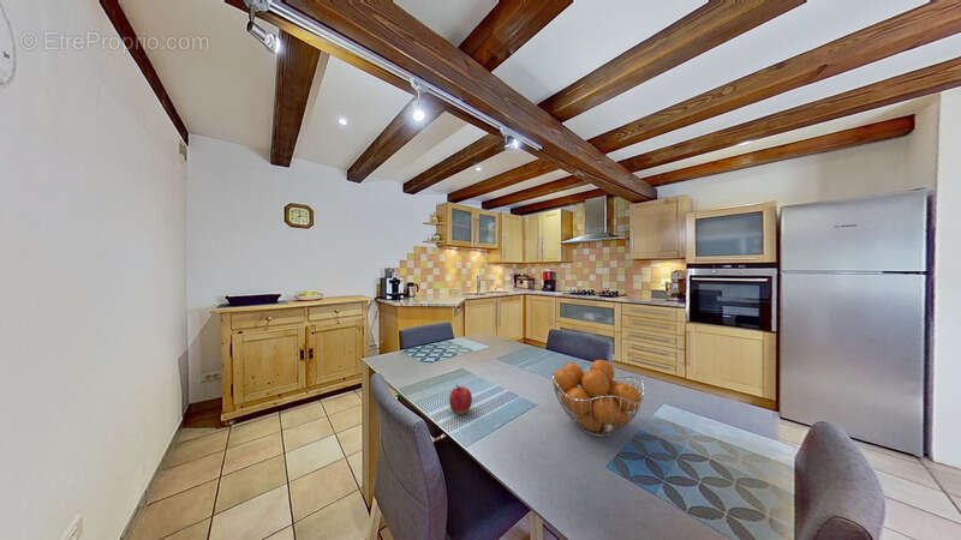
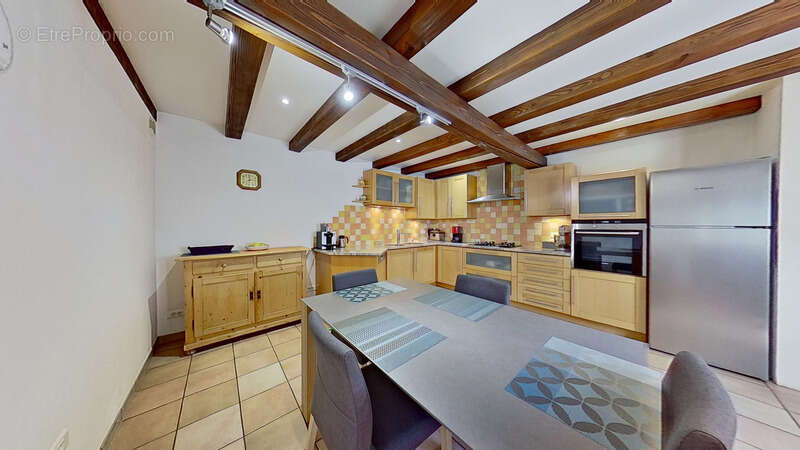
- apple [448,383,473,415]
- fruit basket [550,359,645,438]
